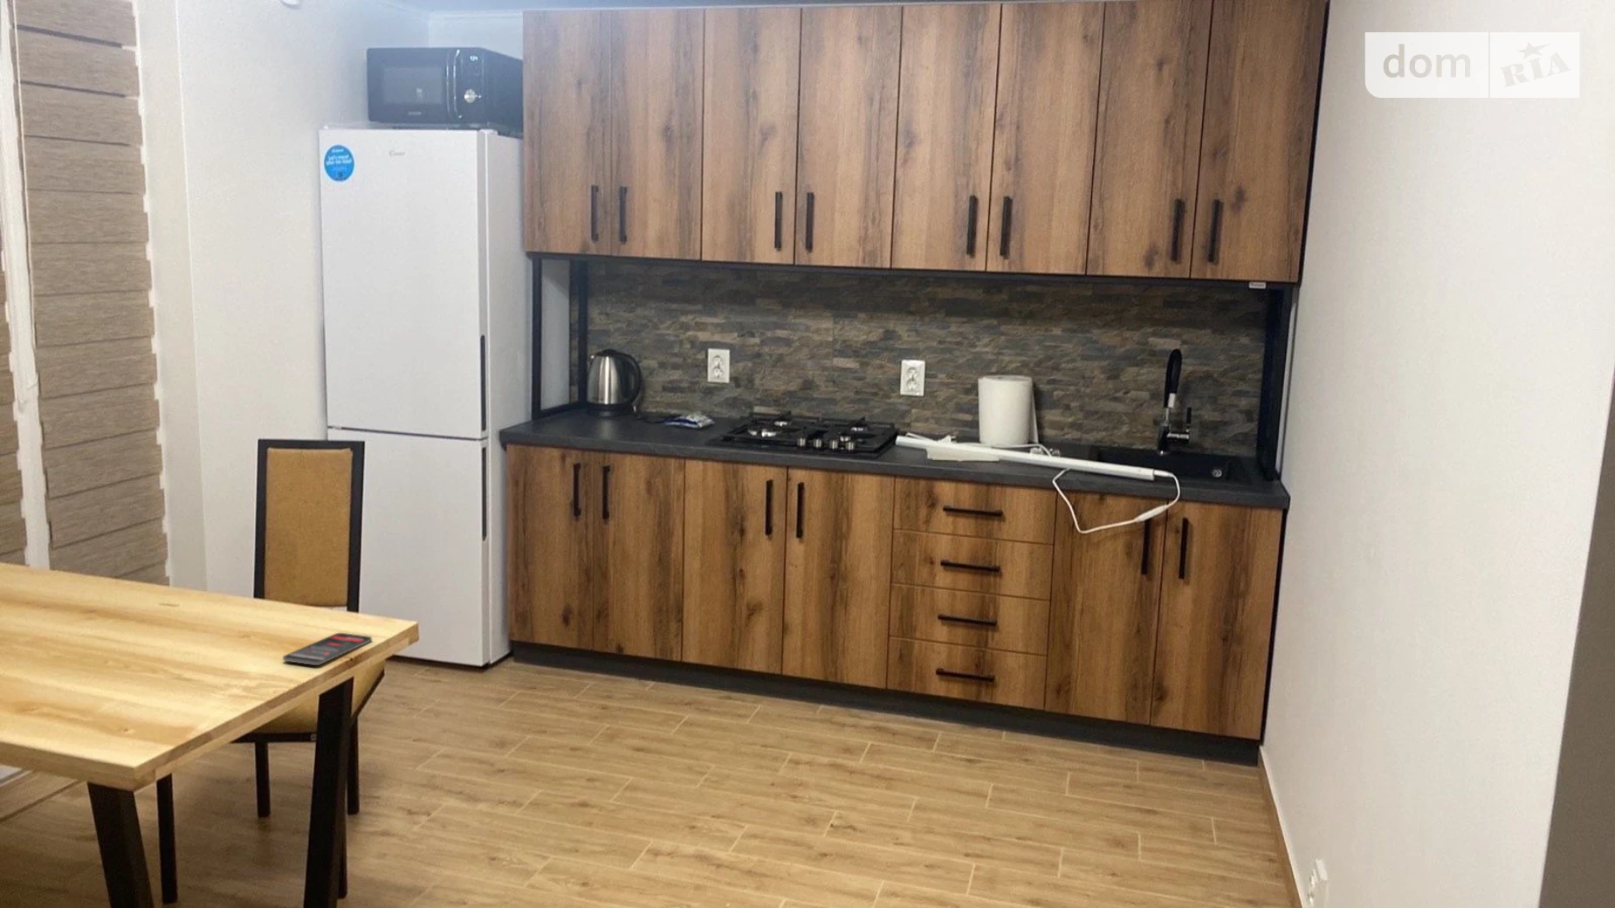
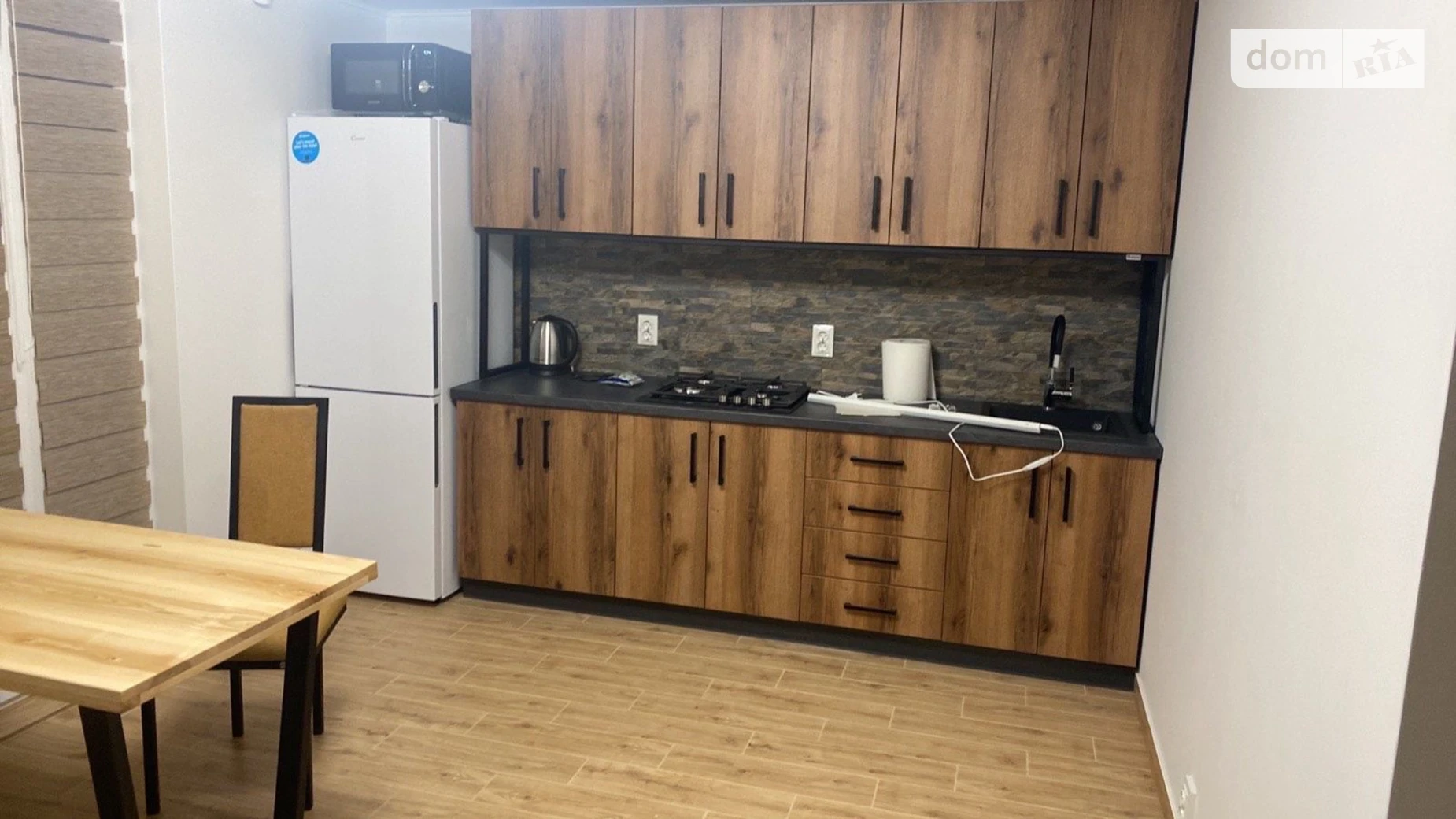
- smartphone [282,632,373,666]
